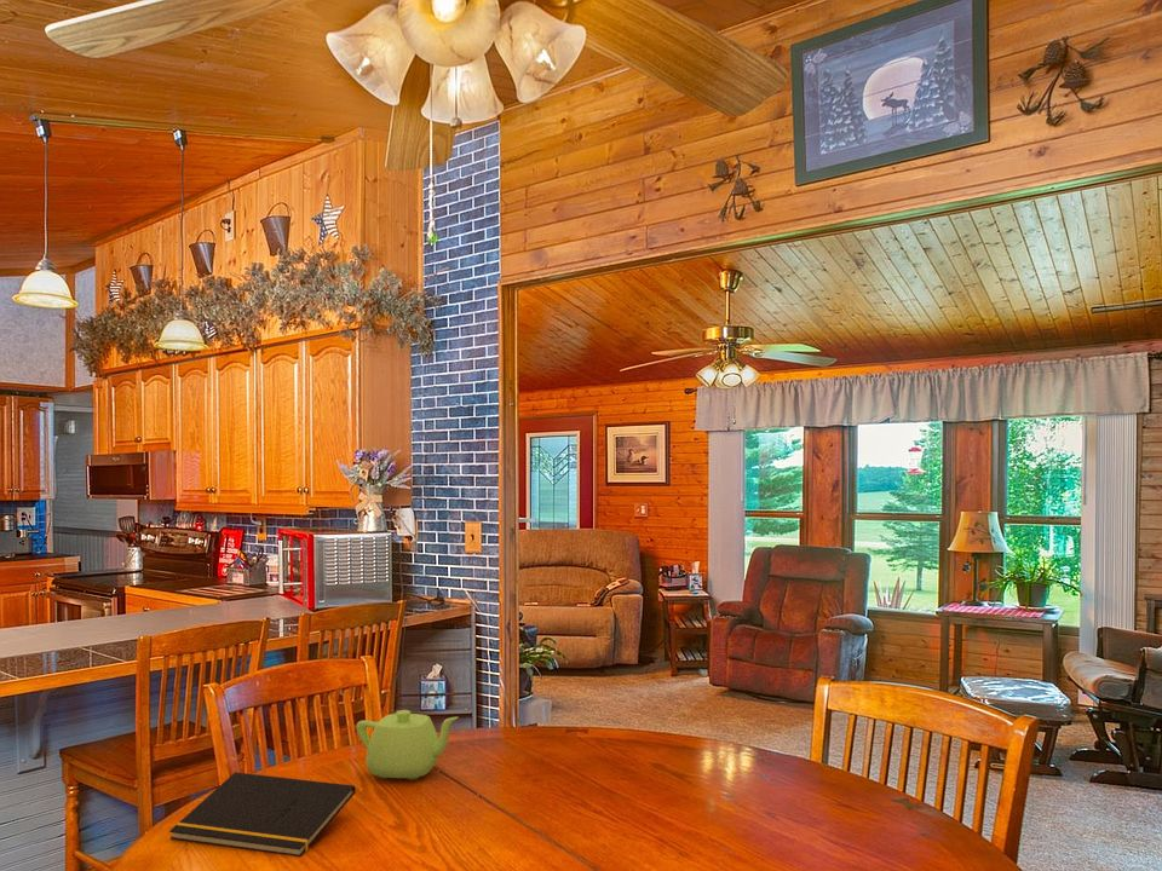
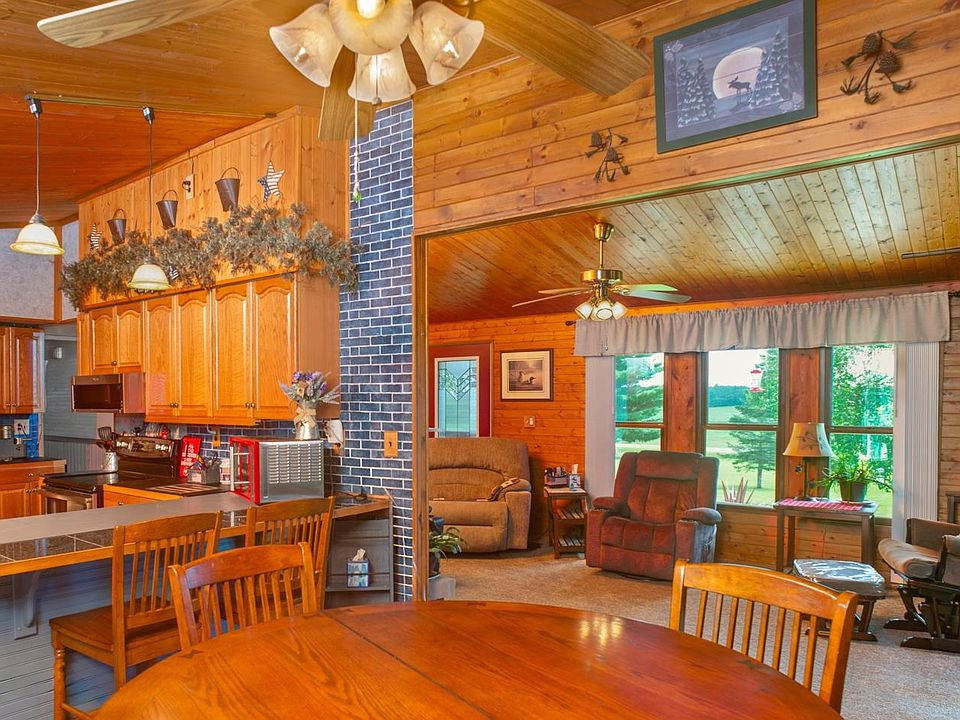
- teapot [355,709,459,781]
- notepad [168,771,357,858]
